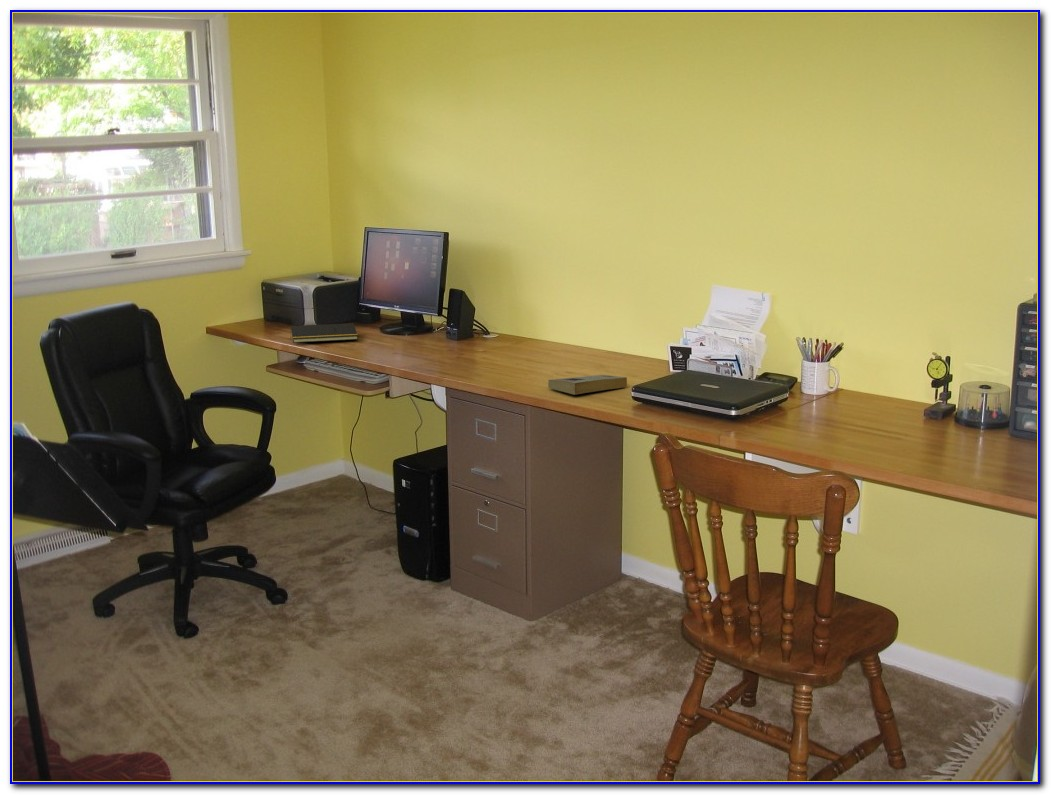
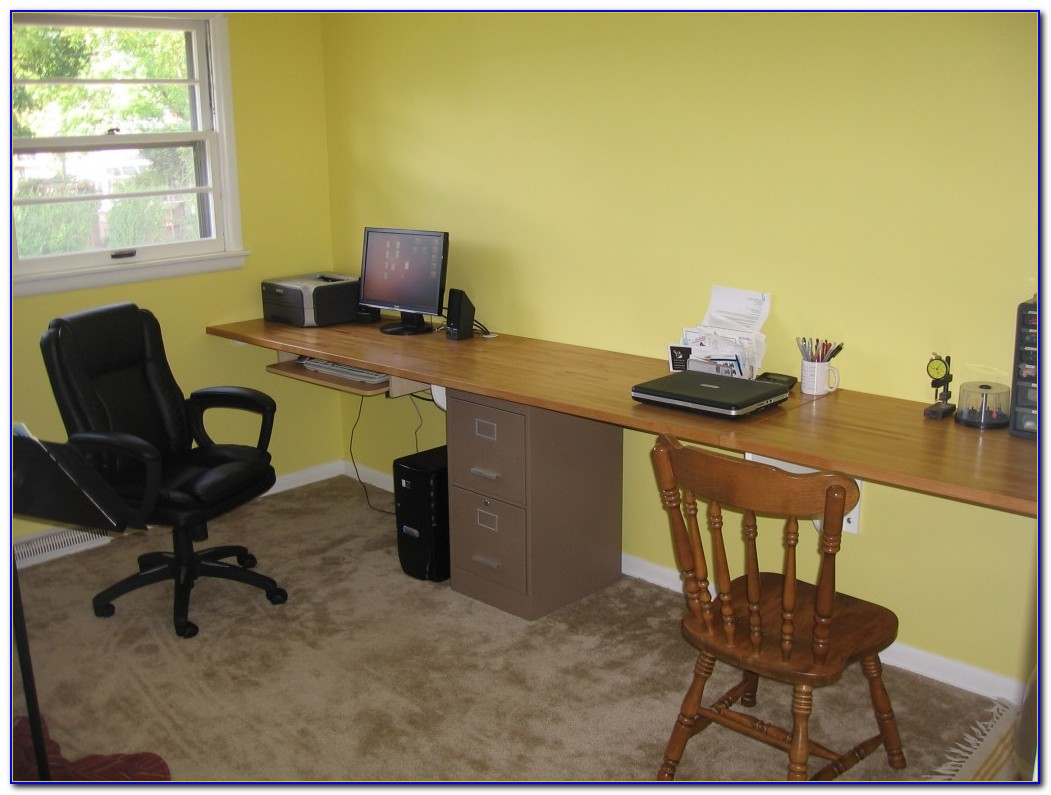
- notepad [289,322,359,344]
- book [547,374,628,396]
